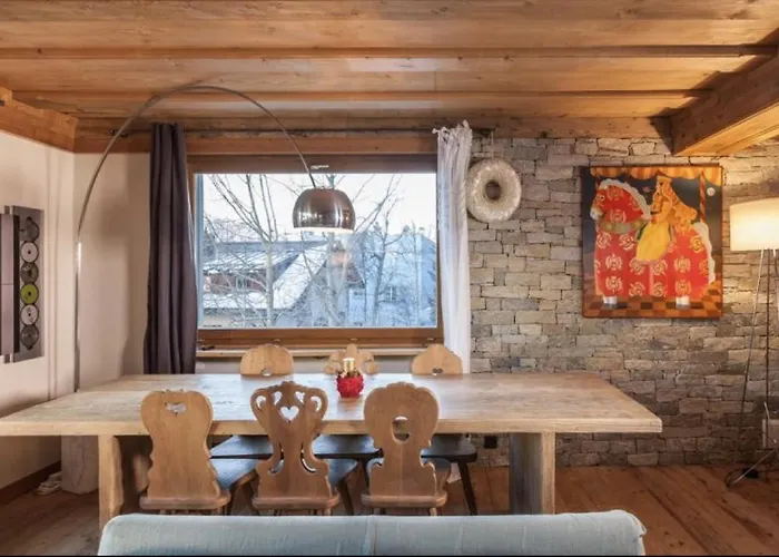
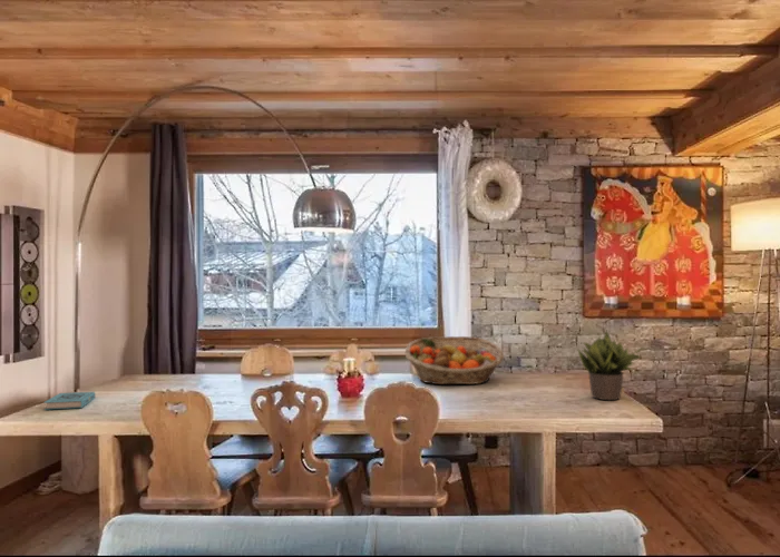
+ fruit basket [404,335,505,385]
+ book [42,391,97,411]
+ potted plant [576,330,647,401]
